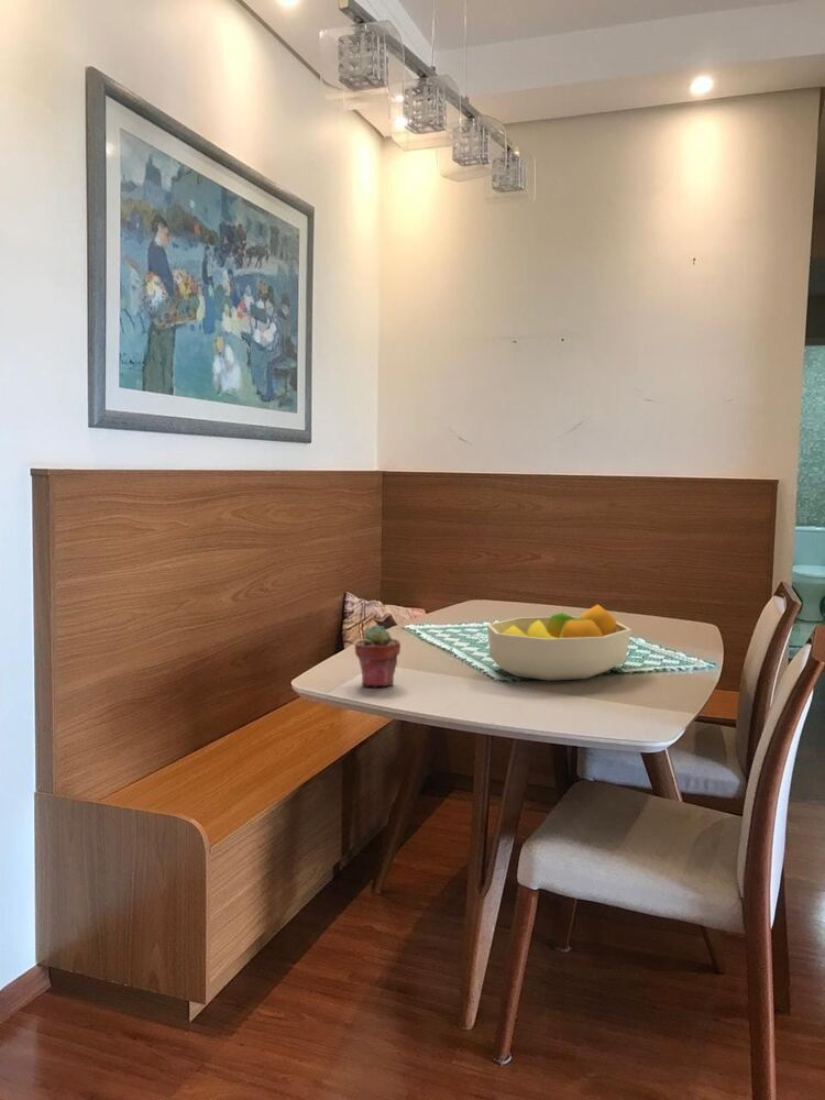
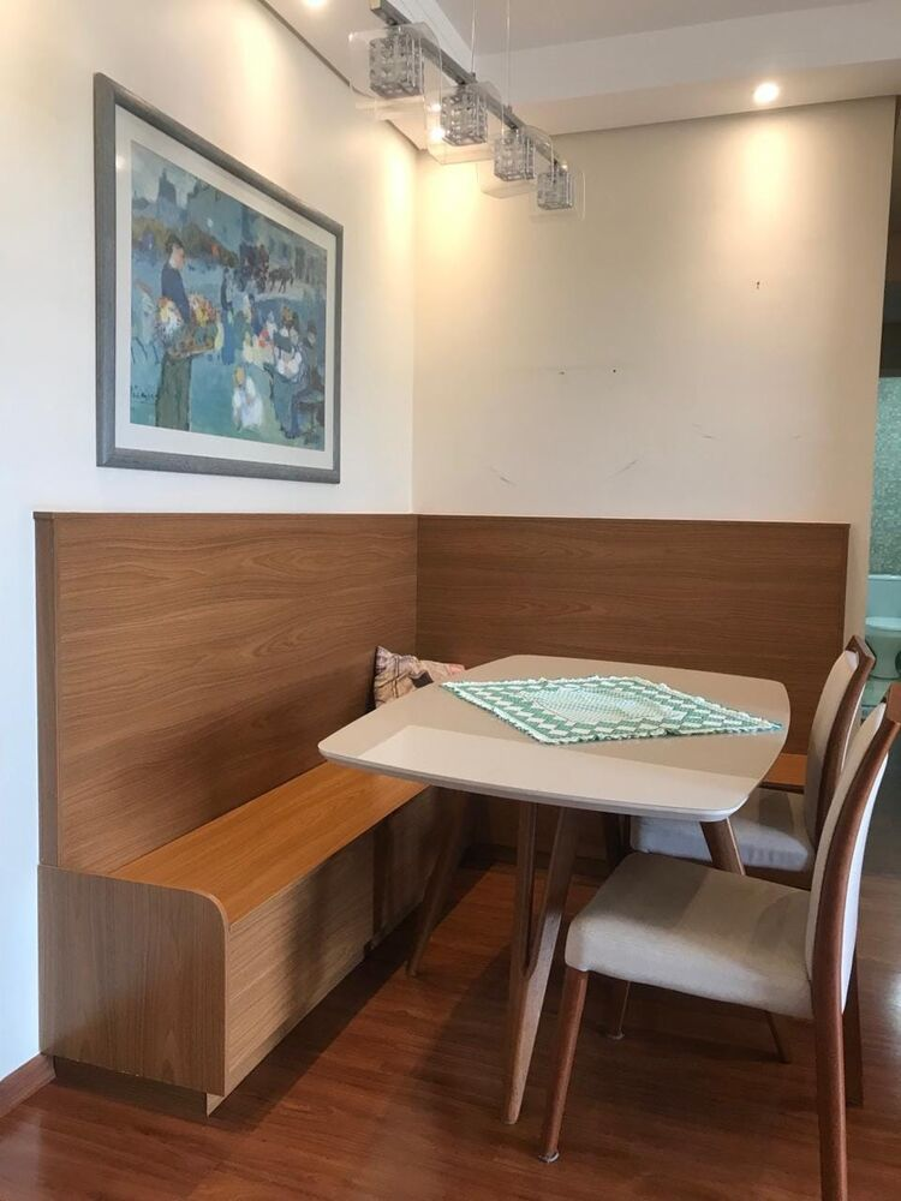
- potted succulent [353,624,402,688]
- fruit bowl [486,603,632,682]
